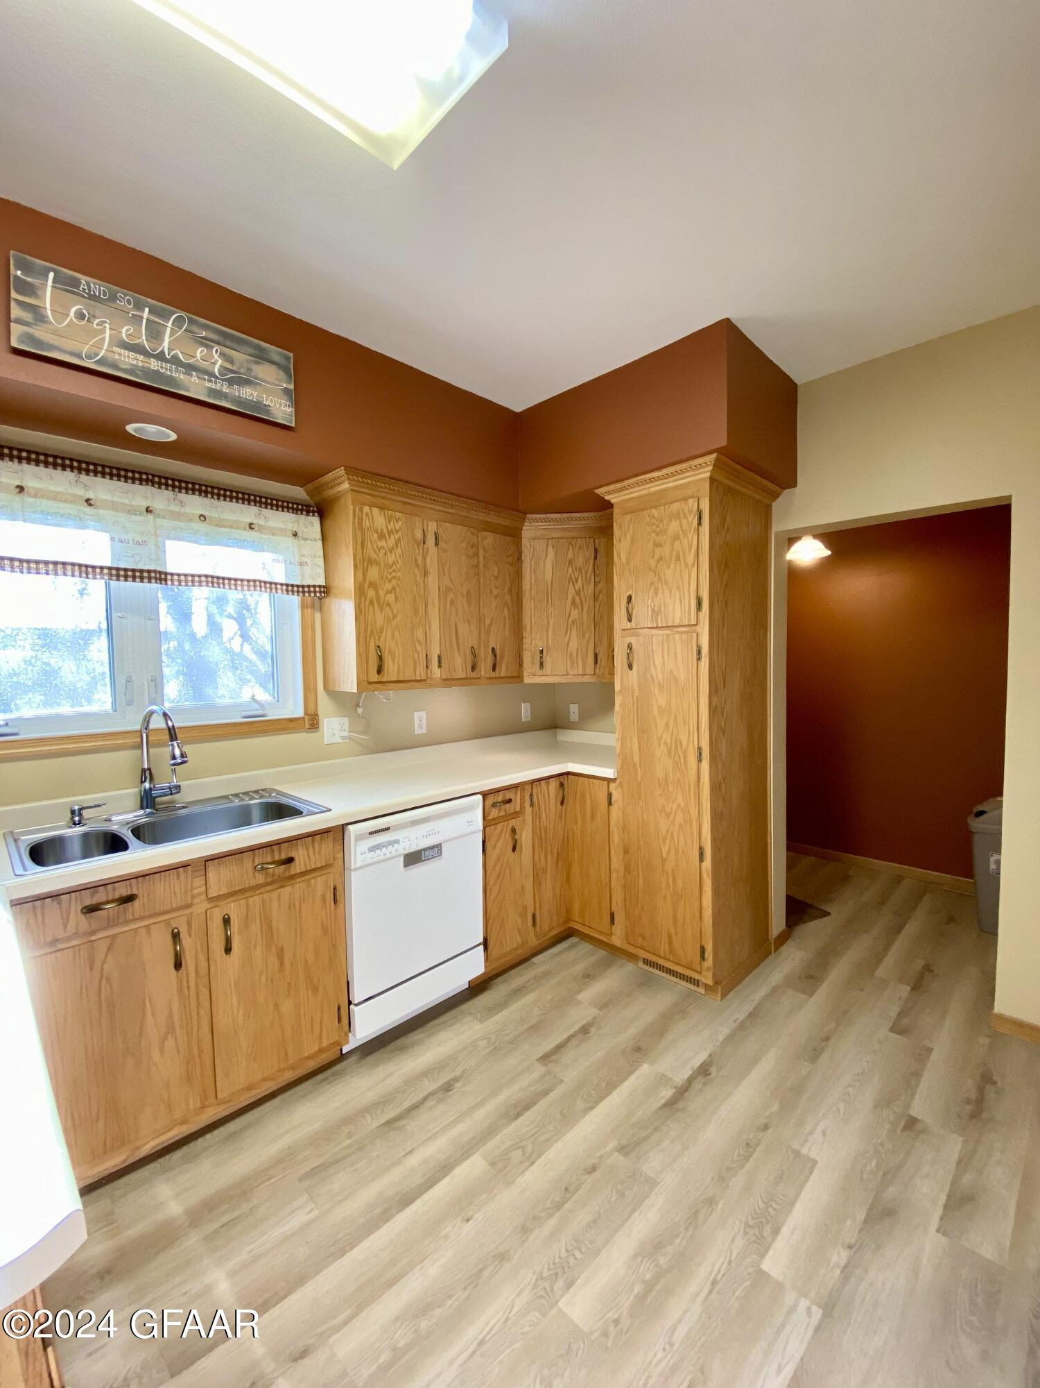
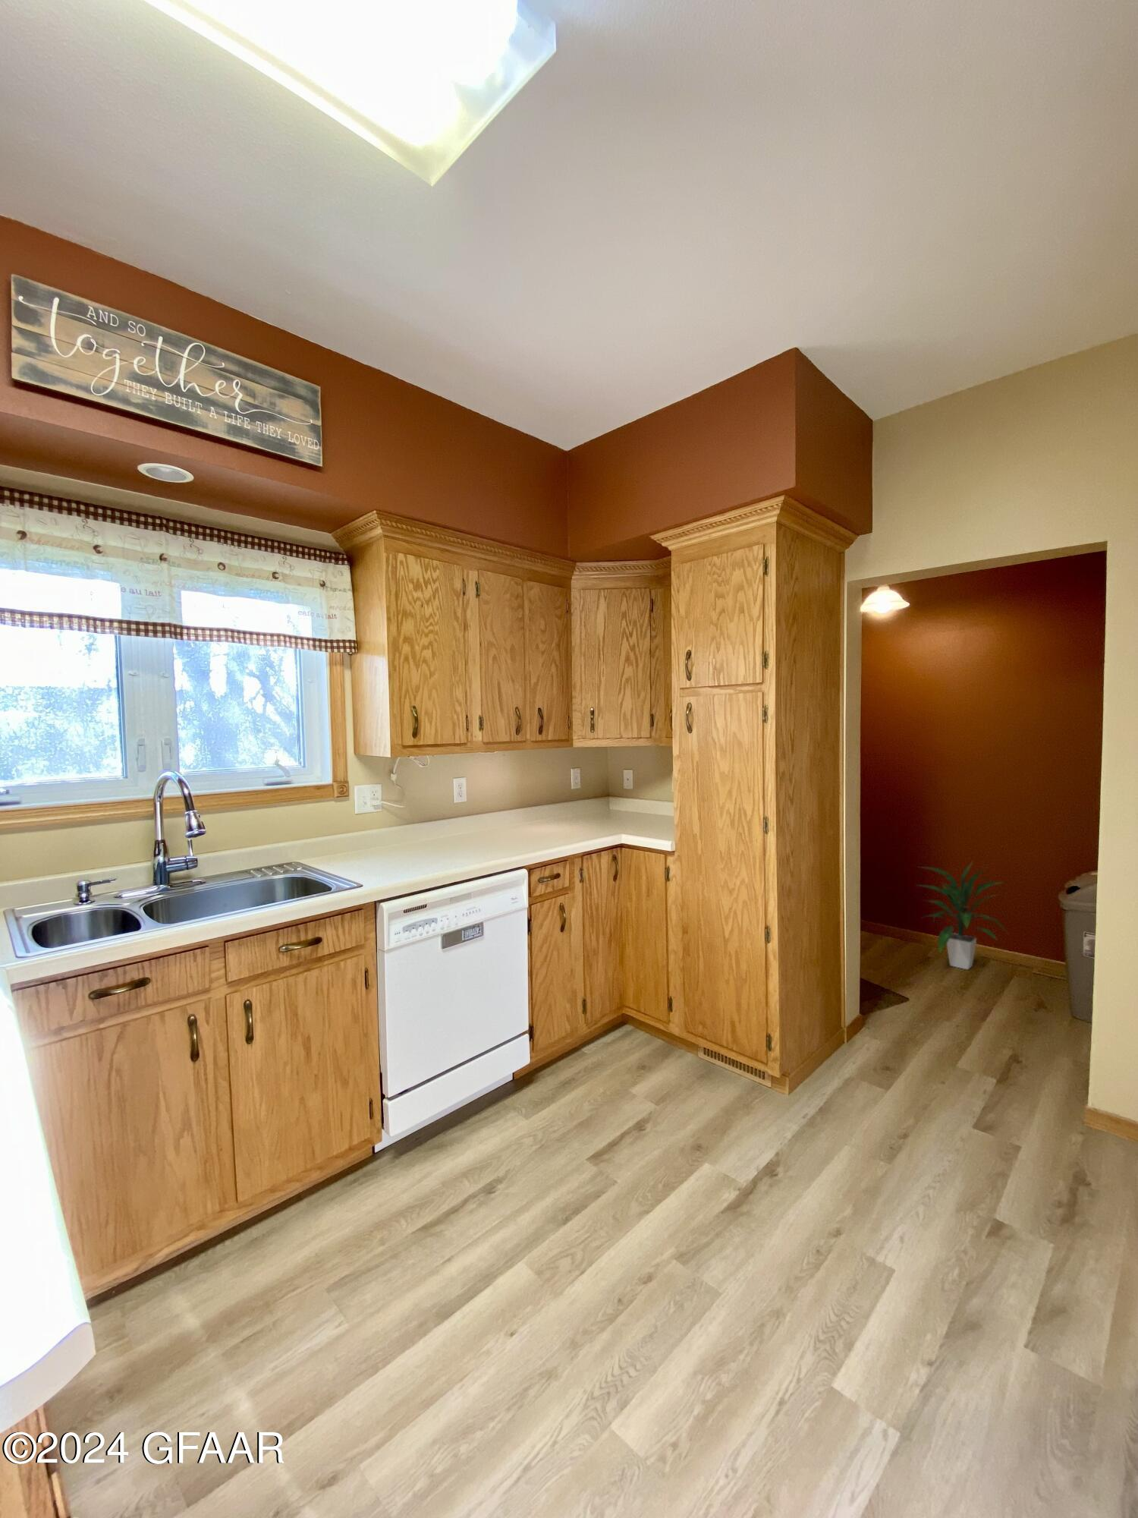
+ indoor plant [917,859,1009,971]
